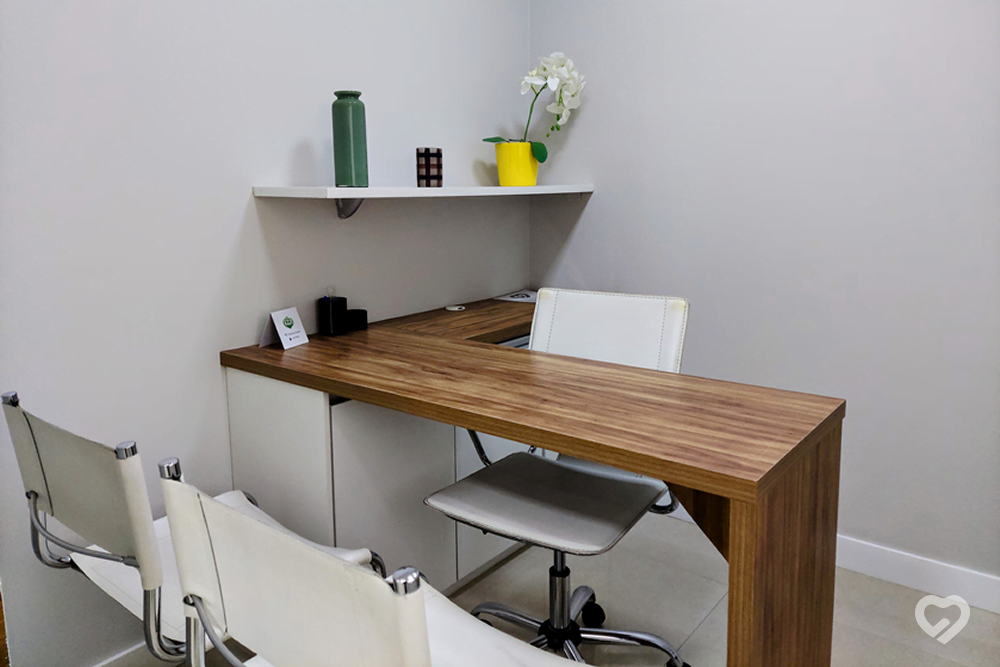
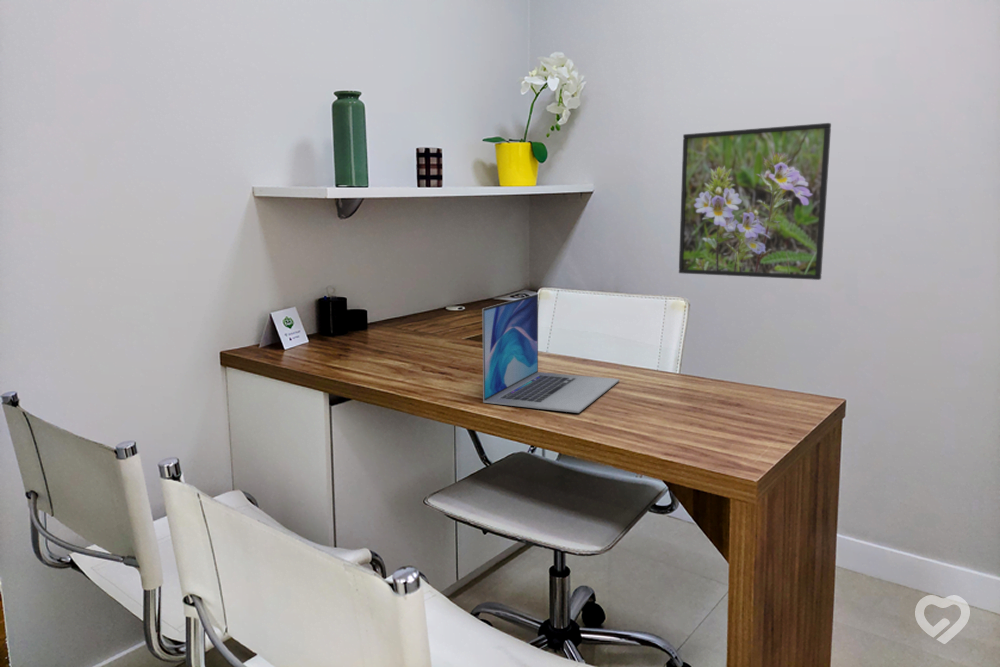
+ laptop [481,293,621,414]
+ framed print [678,122,832,281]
